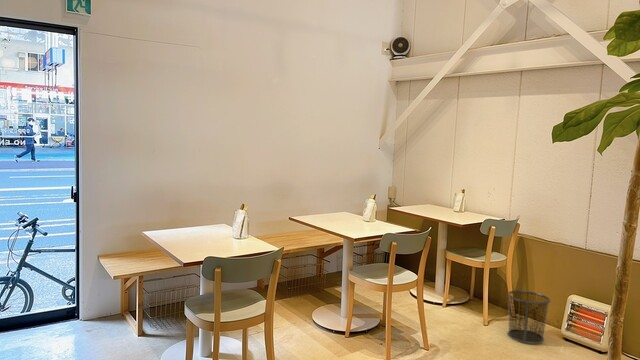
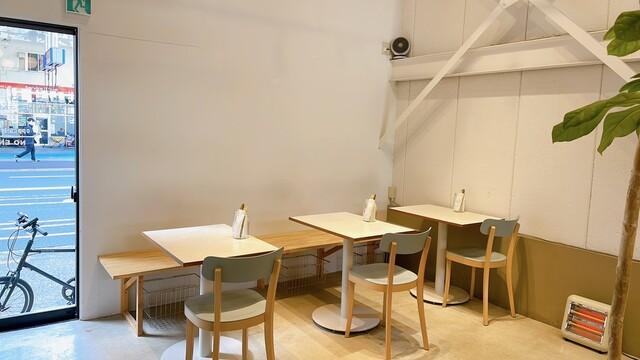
- waste bin [507,289,552,345]
